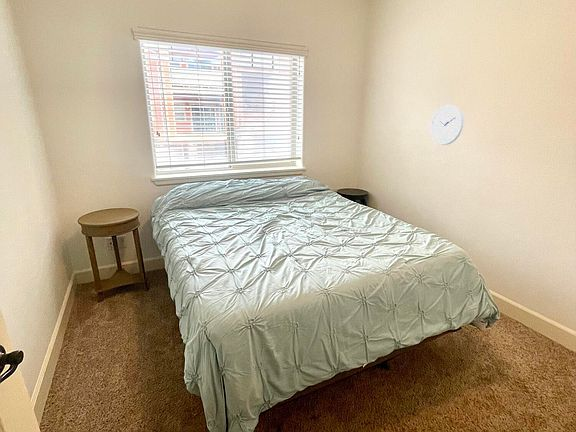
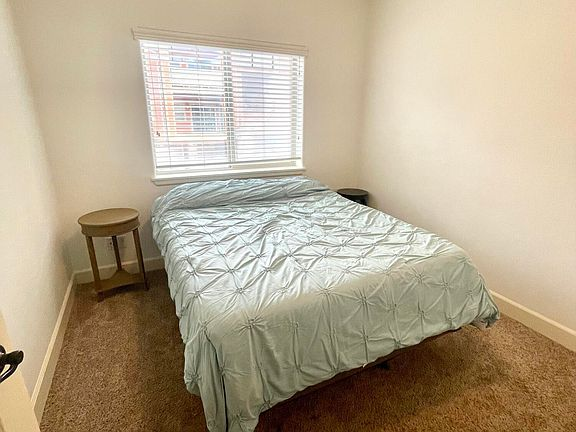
- wall clock [429,104,464,146]
